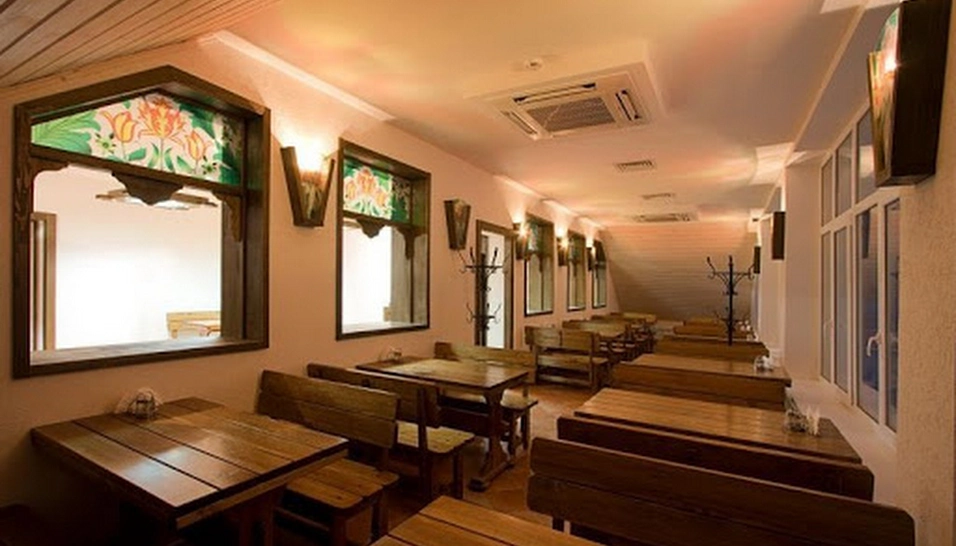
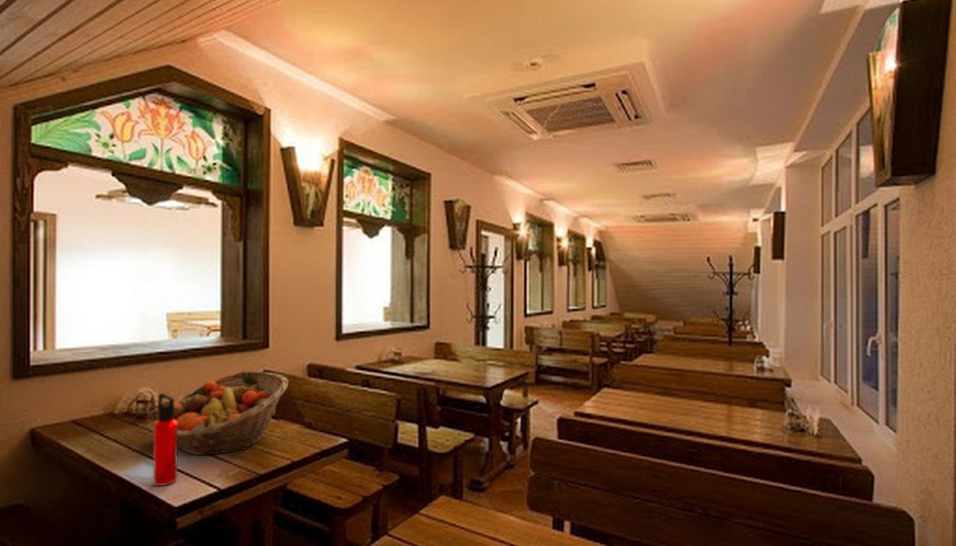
+ fruit basket [174,370,289,456]
+ water bottle [152,392,178,487]
